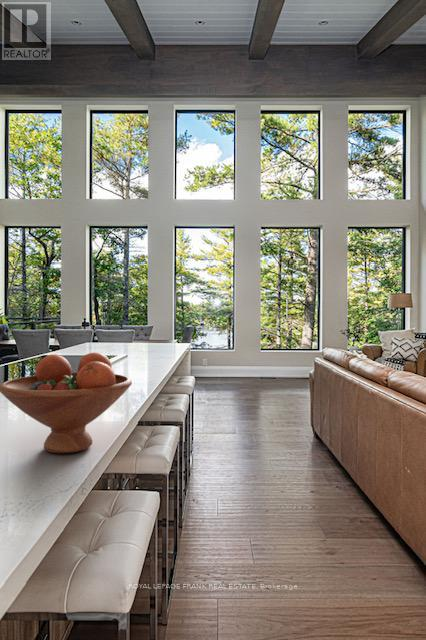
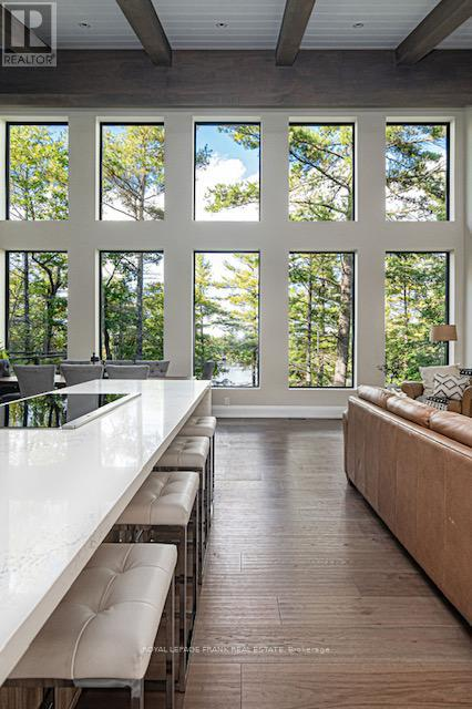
- fruit bowl [0,352,133,454]
